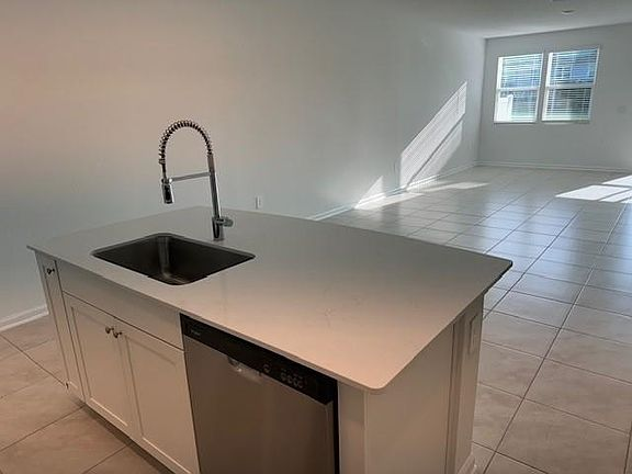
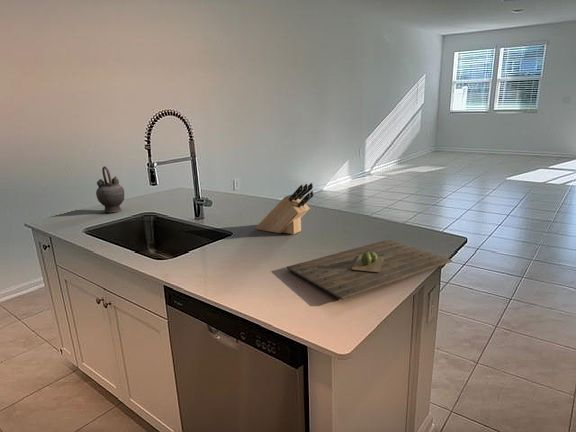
+ knife block [255,182,315,235]
+ cutting board [286,238,453,300]
+ teapot [95,166,125,213]
